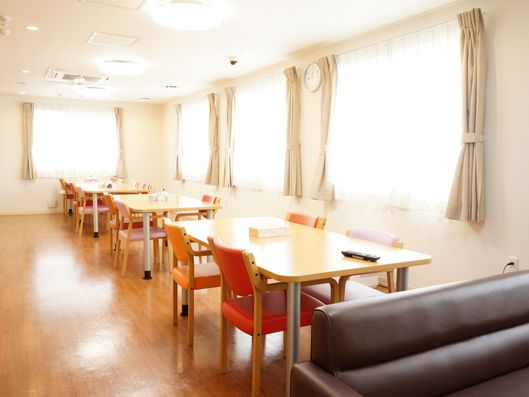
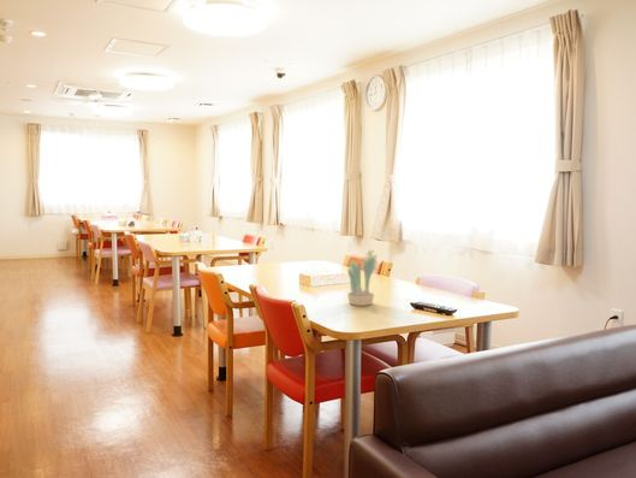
+ potted flower [346,248,379,307]
